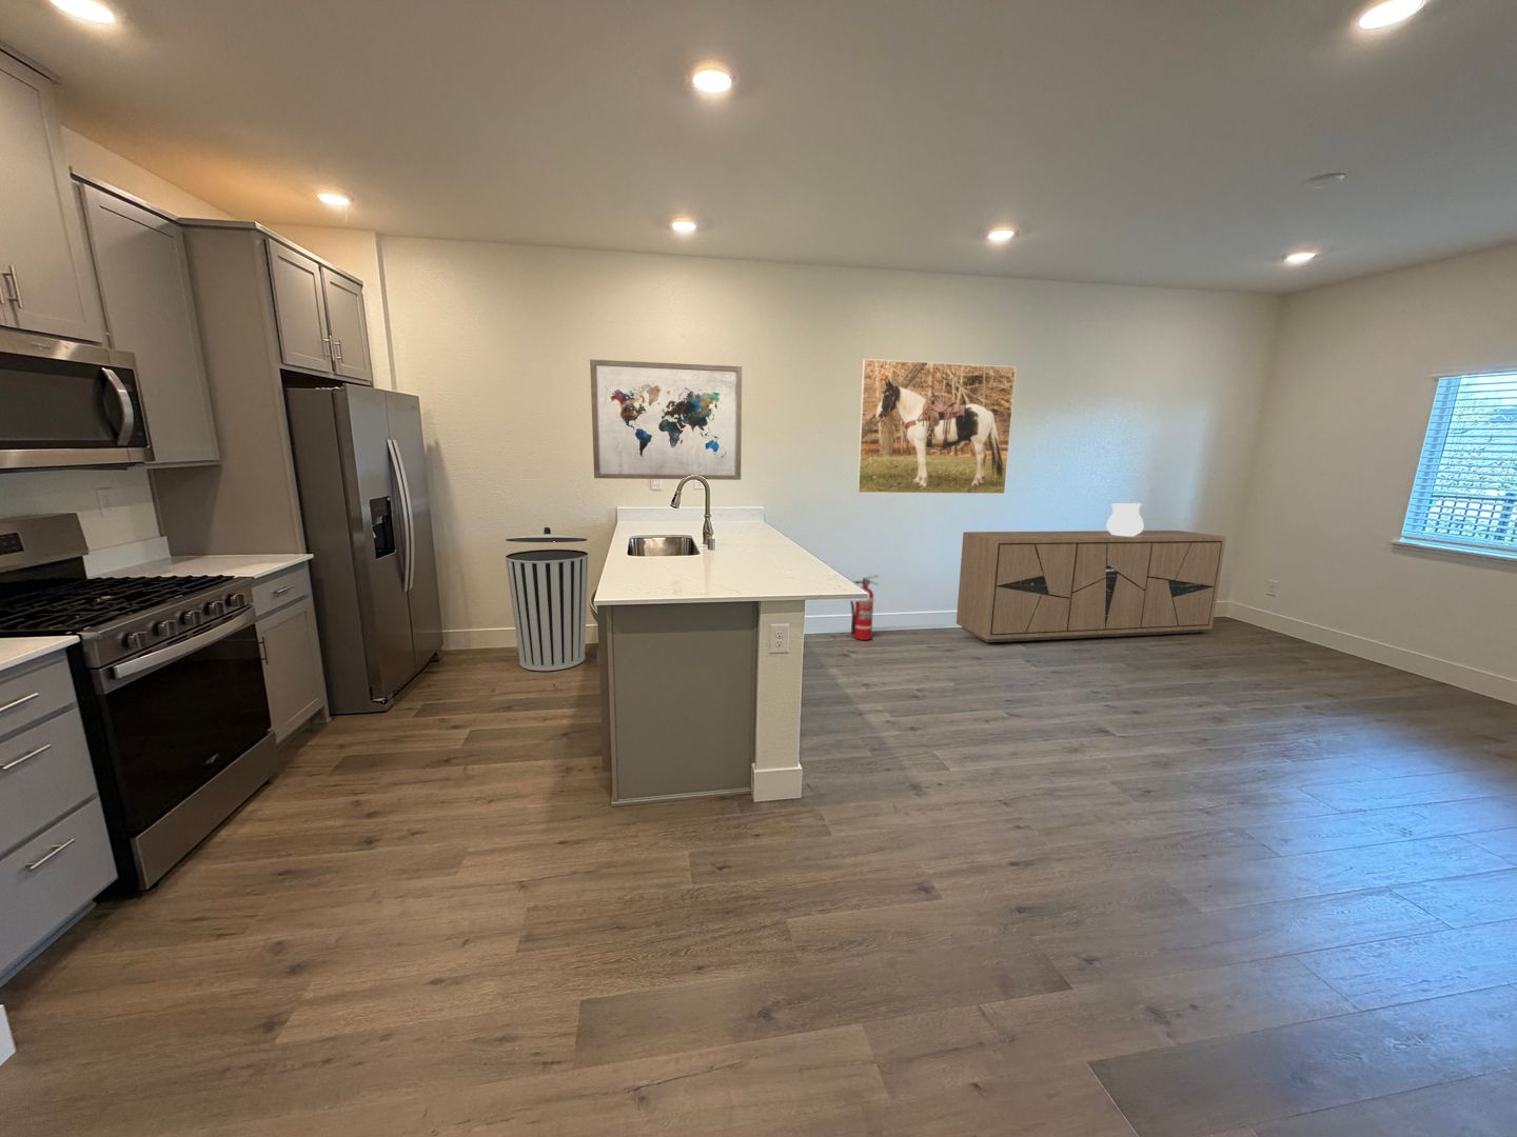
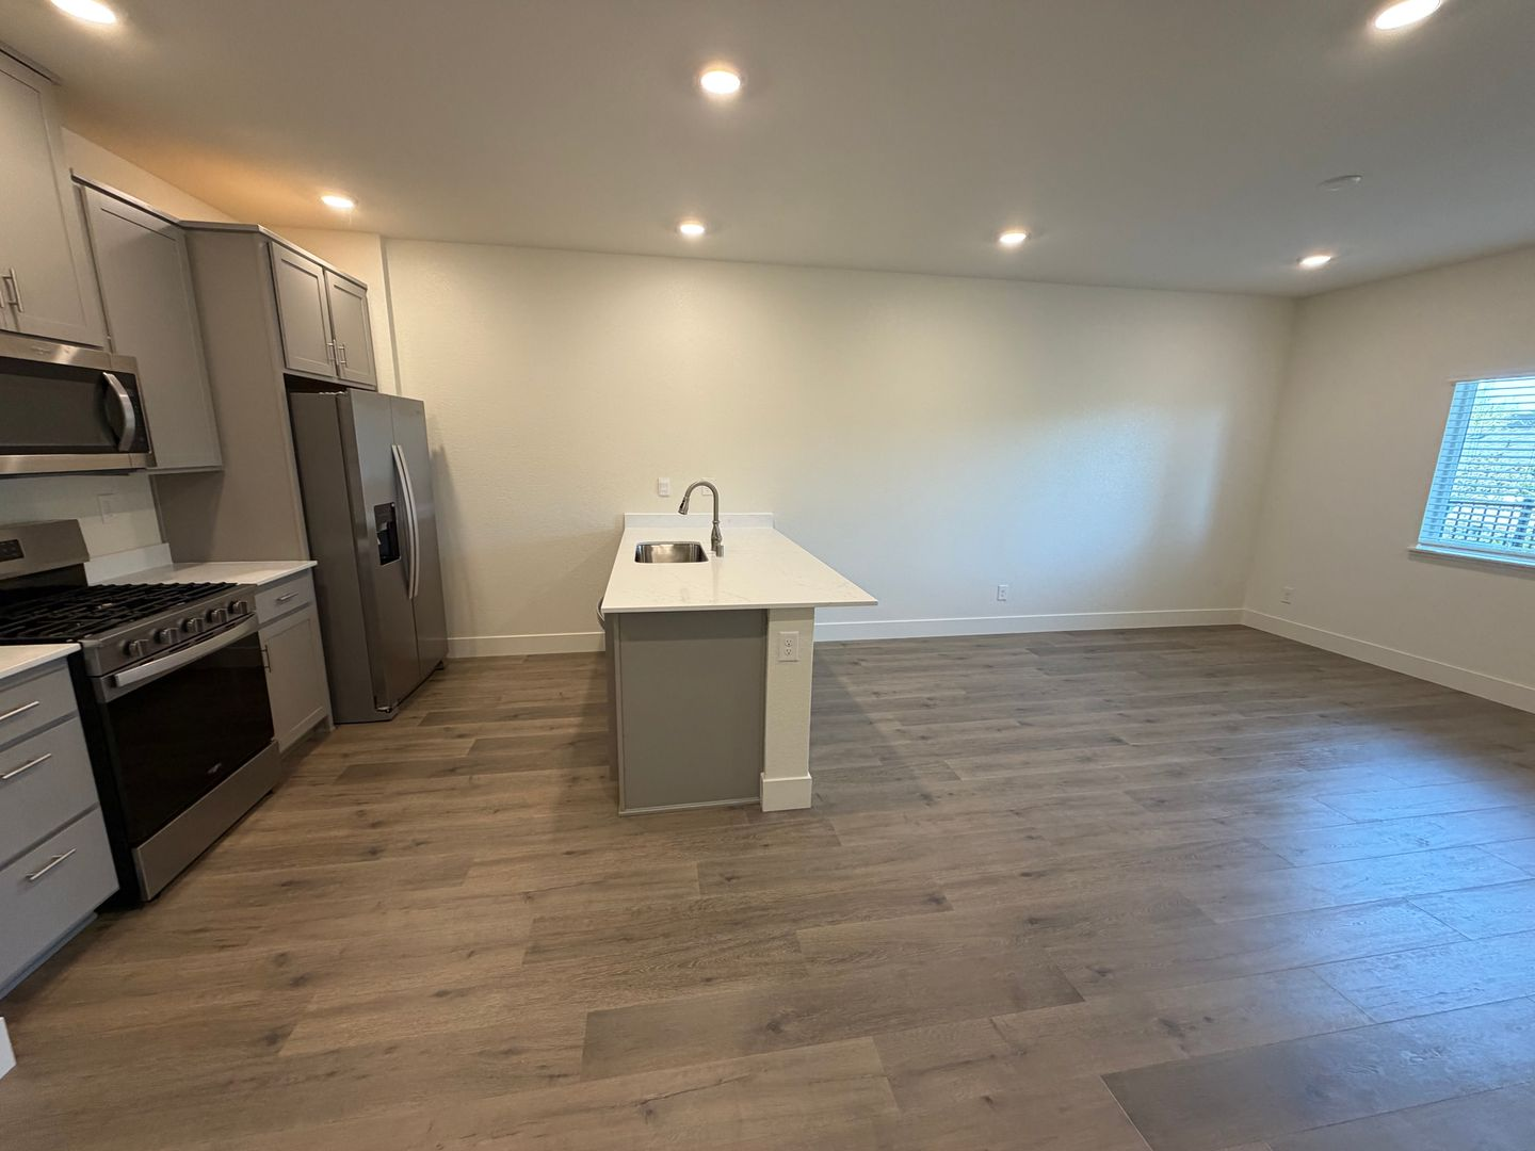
- vase [1105,502,1144,536]
- trash can [504,527,589,671]
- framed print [855,358,1017,494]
- sideboard [956,529,1227,644]
- wall art [589,358,743,481]
- fire extinguisher [849,573,879,641]
